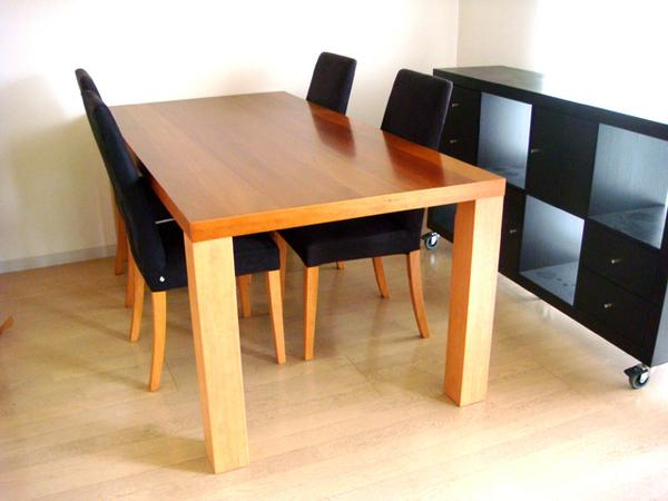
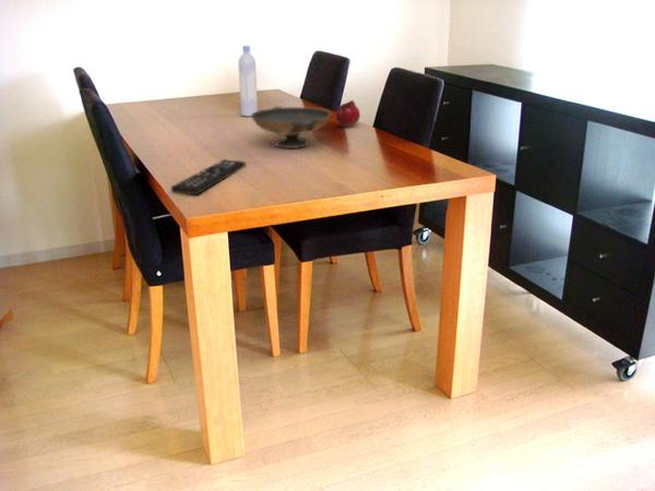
+ decorative bowl [251,105,332,149]
+ remote control [170,158,247,195]
+ fruit [335,99,361,128]
+ bottle [238,45,259,118]
